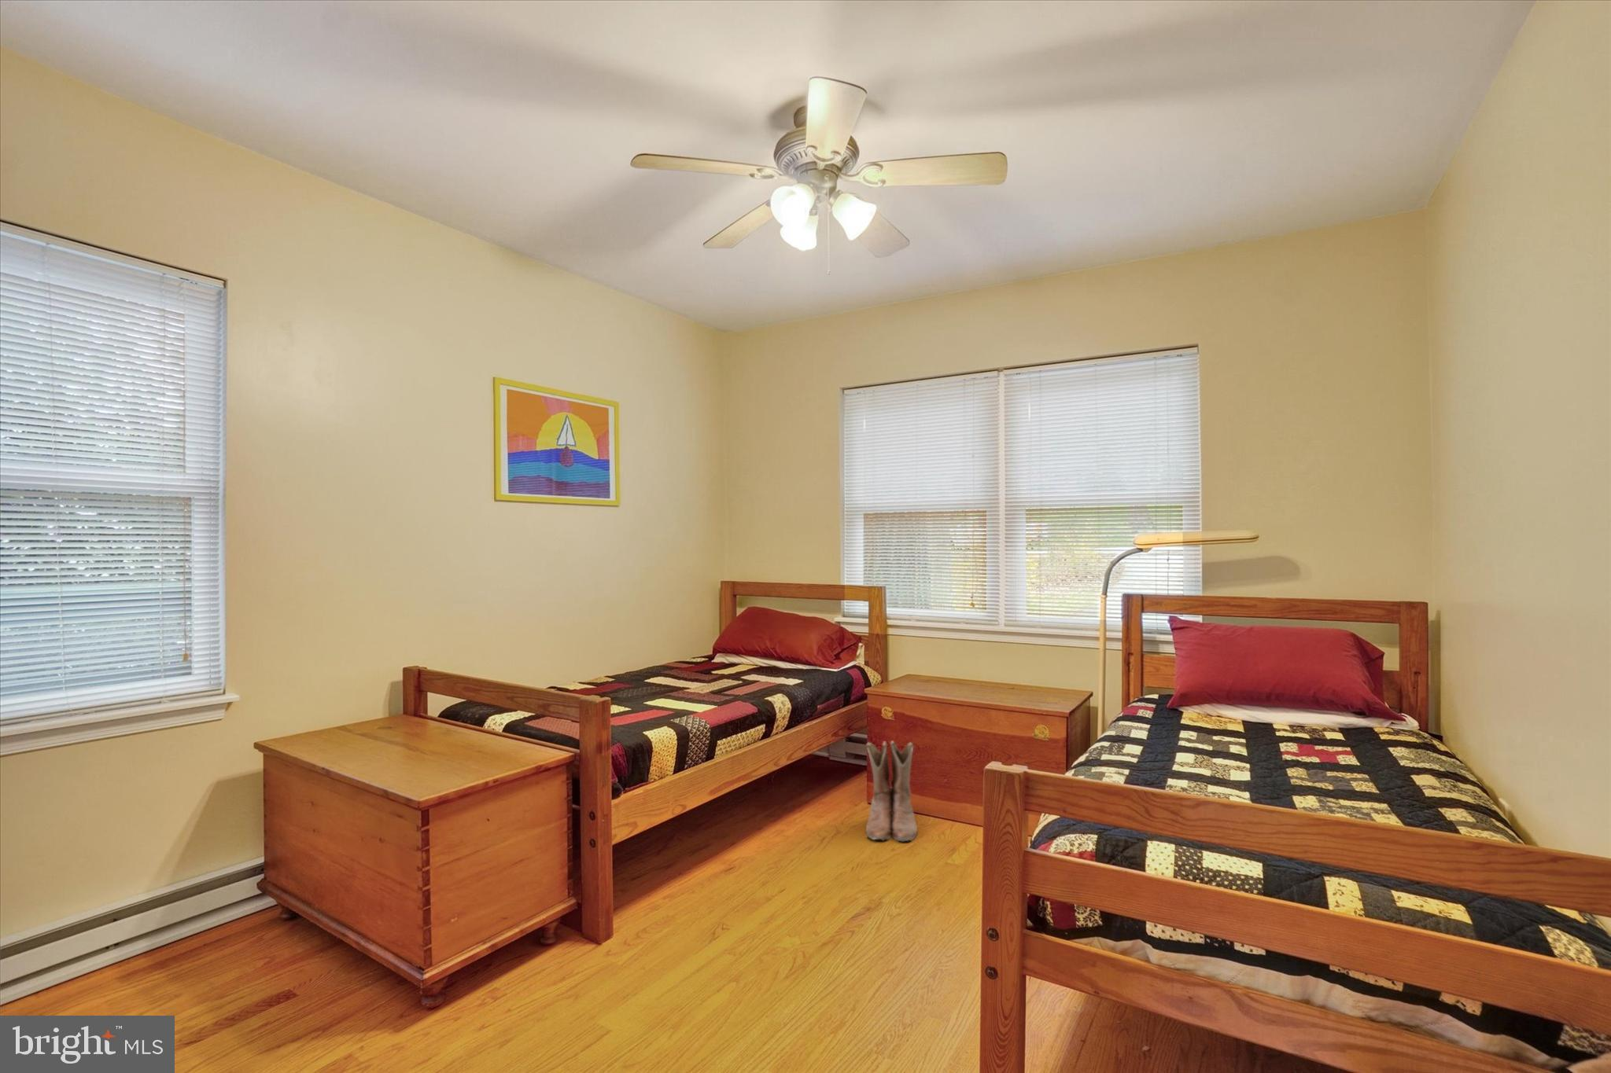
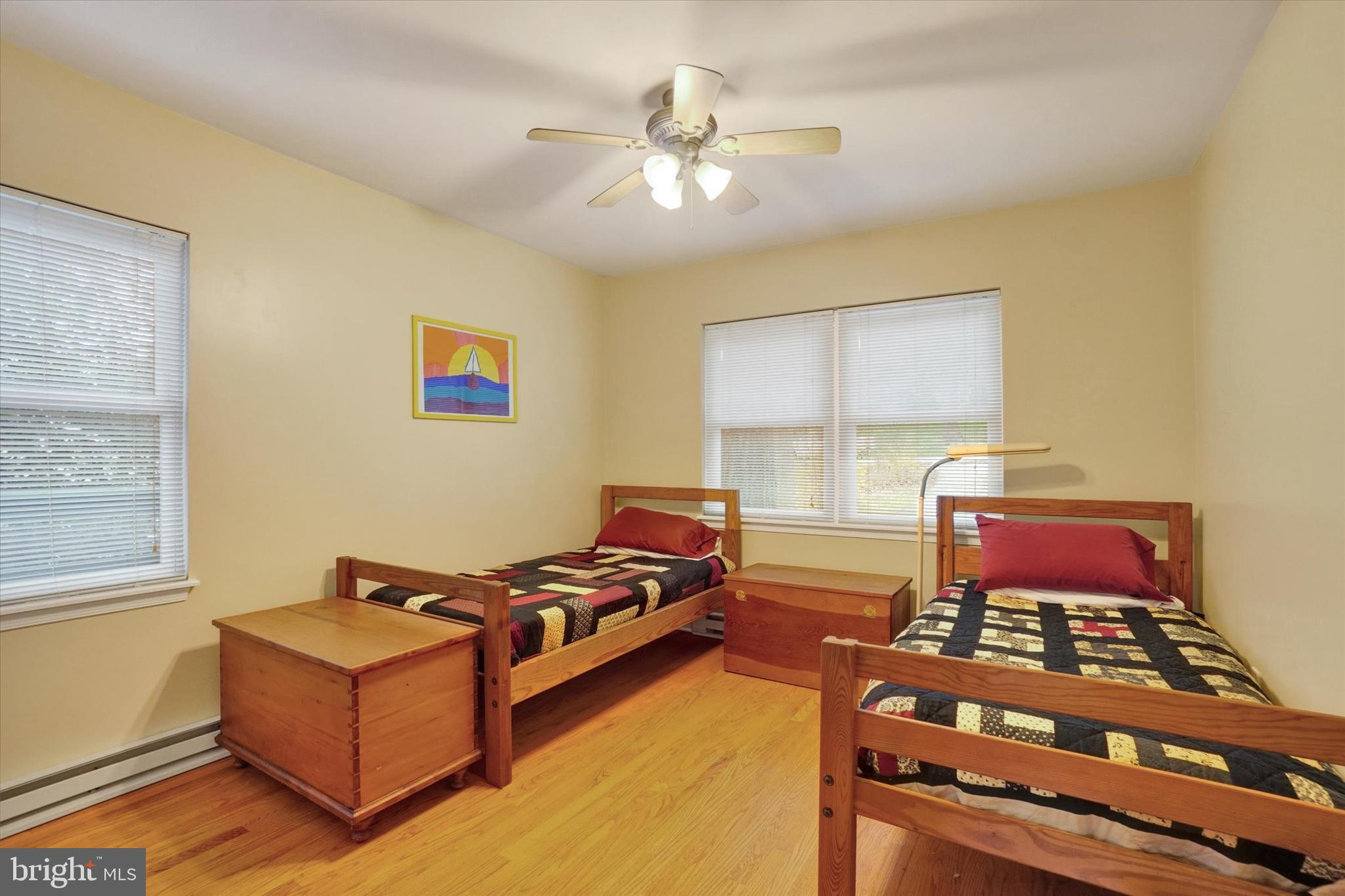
- boots [865,740,917,843]
